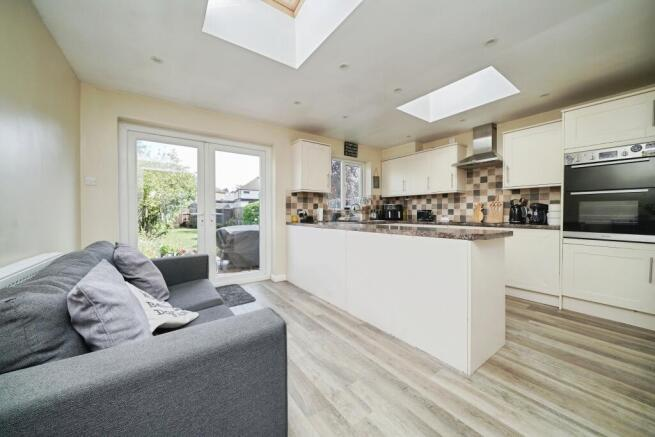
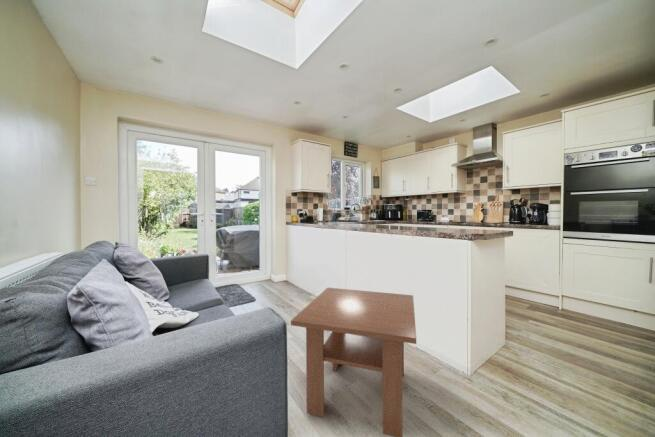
+ coffee table [290,287,417,437]
